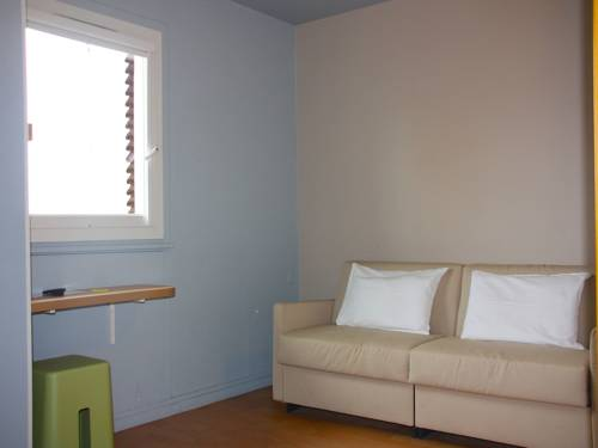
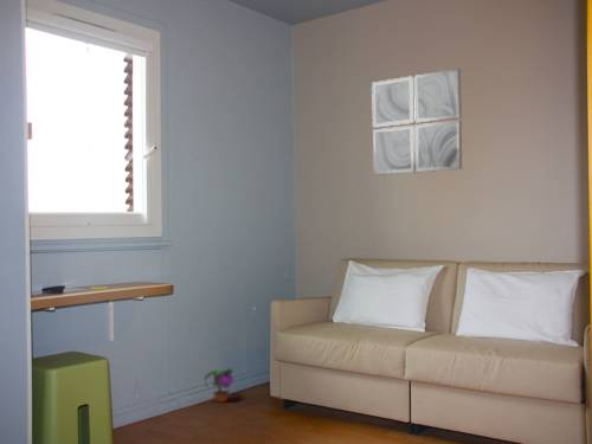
+ decorative plant [202,367,236,404]
+ wall art [371,67,463,176]
